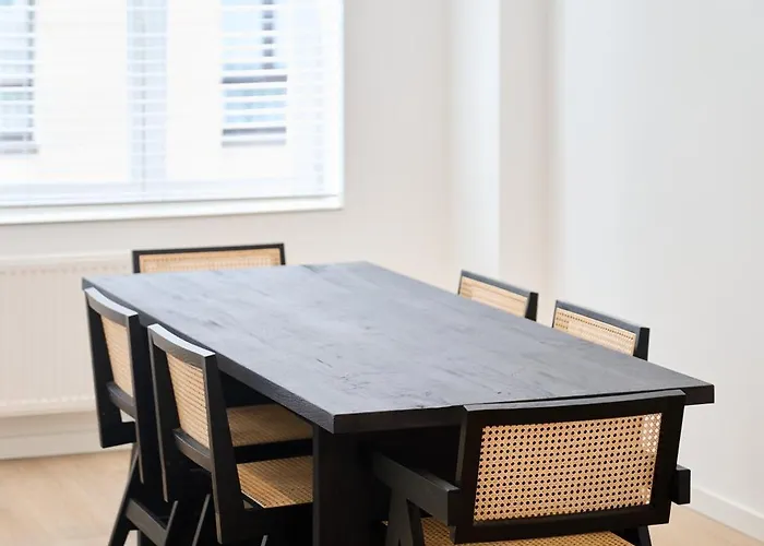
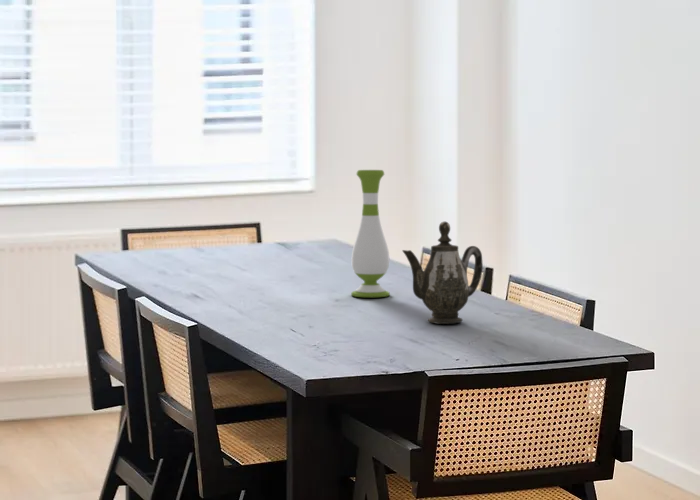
+ teapot [401,221,484,325]
+ vase [350,169,391,298]
